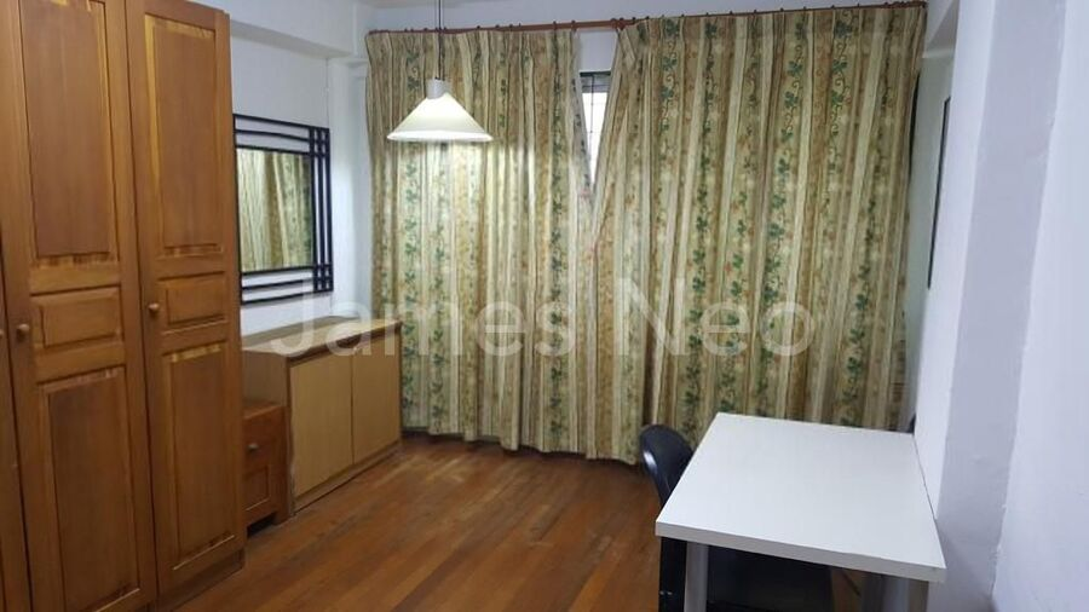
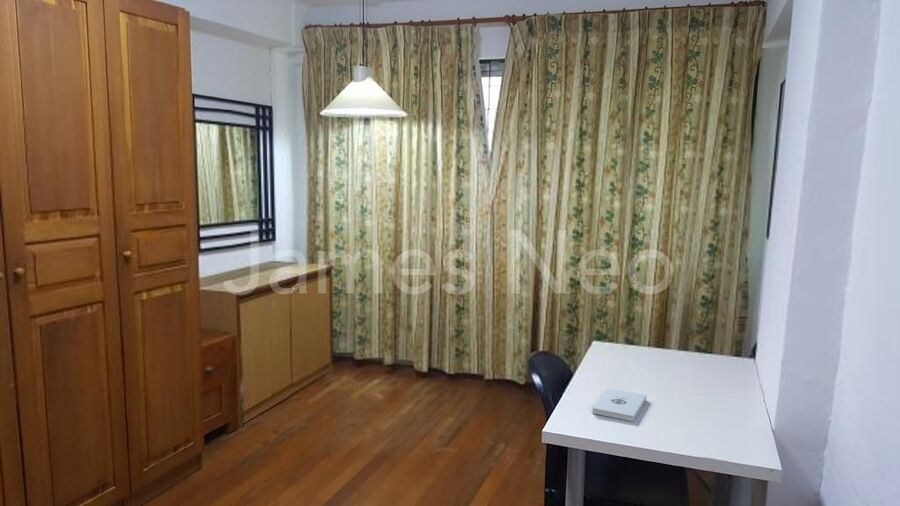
+ notepad [591,387,647,422]
